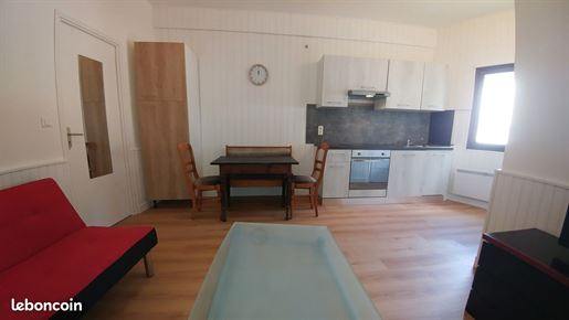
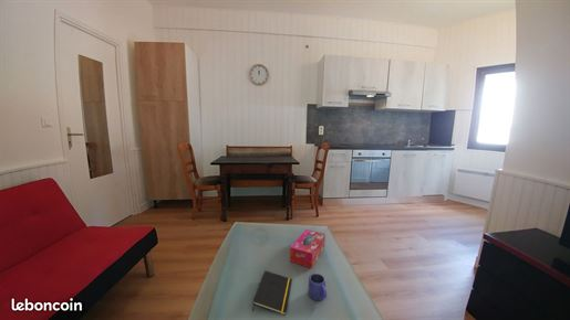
+ mug [308,273,328,301]
+ tissue box [289,228,327,269]
+ notepad [251,270,293,317]
